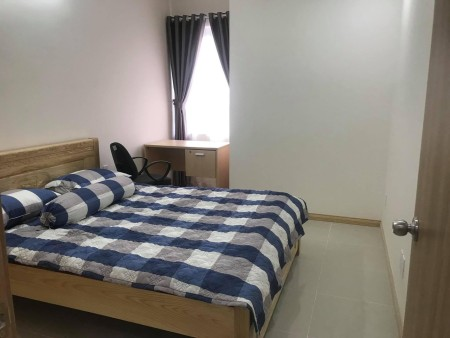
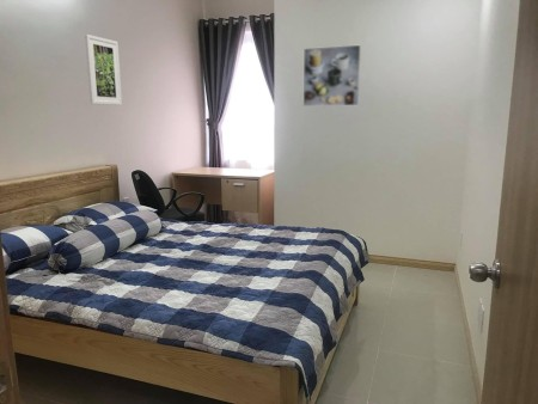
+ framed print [84,33,123,106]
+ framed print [301,44,362,108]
